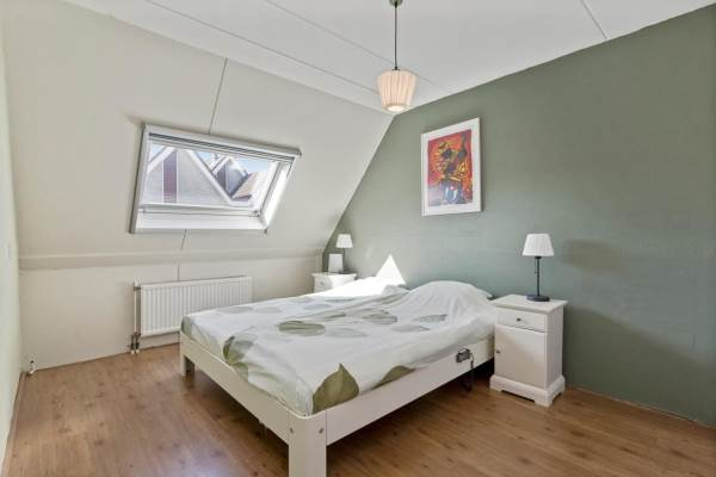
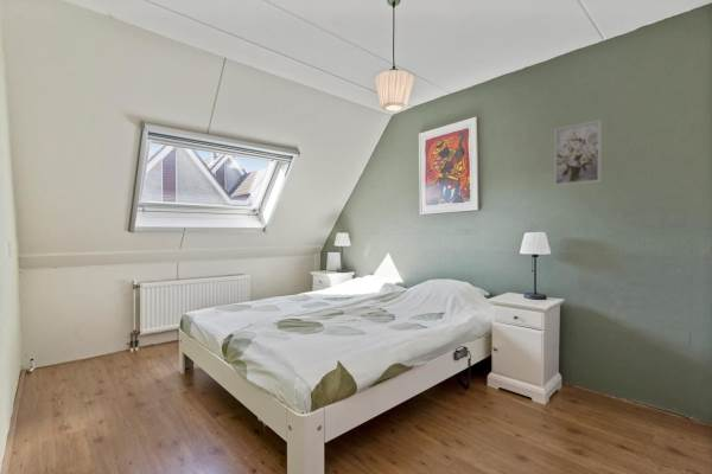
+ wall art [553,118,603,187]
